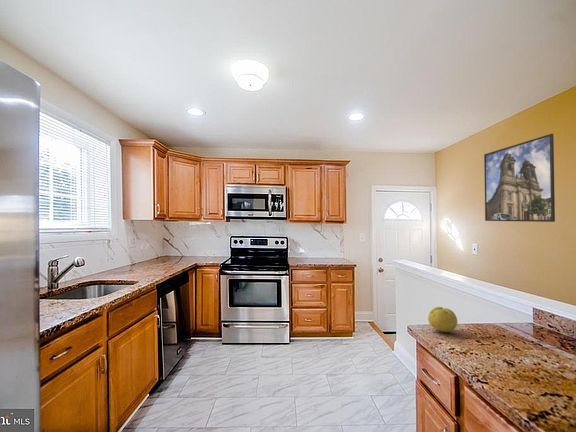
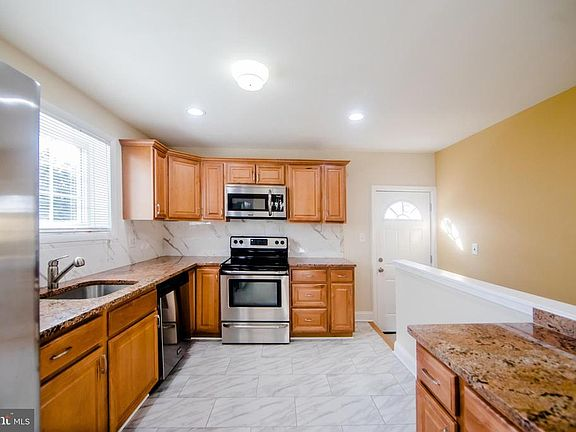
- fruit [427,306,458,333]
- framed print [483,133,556,223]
